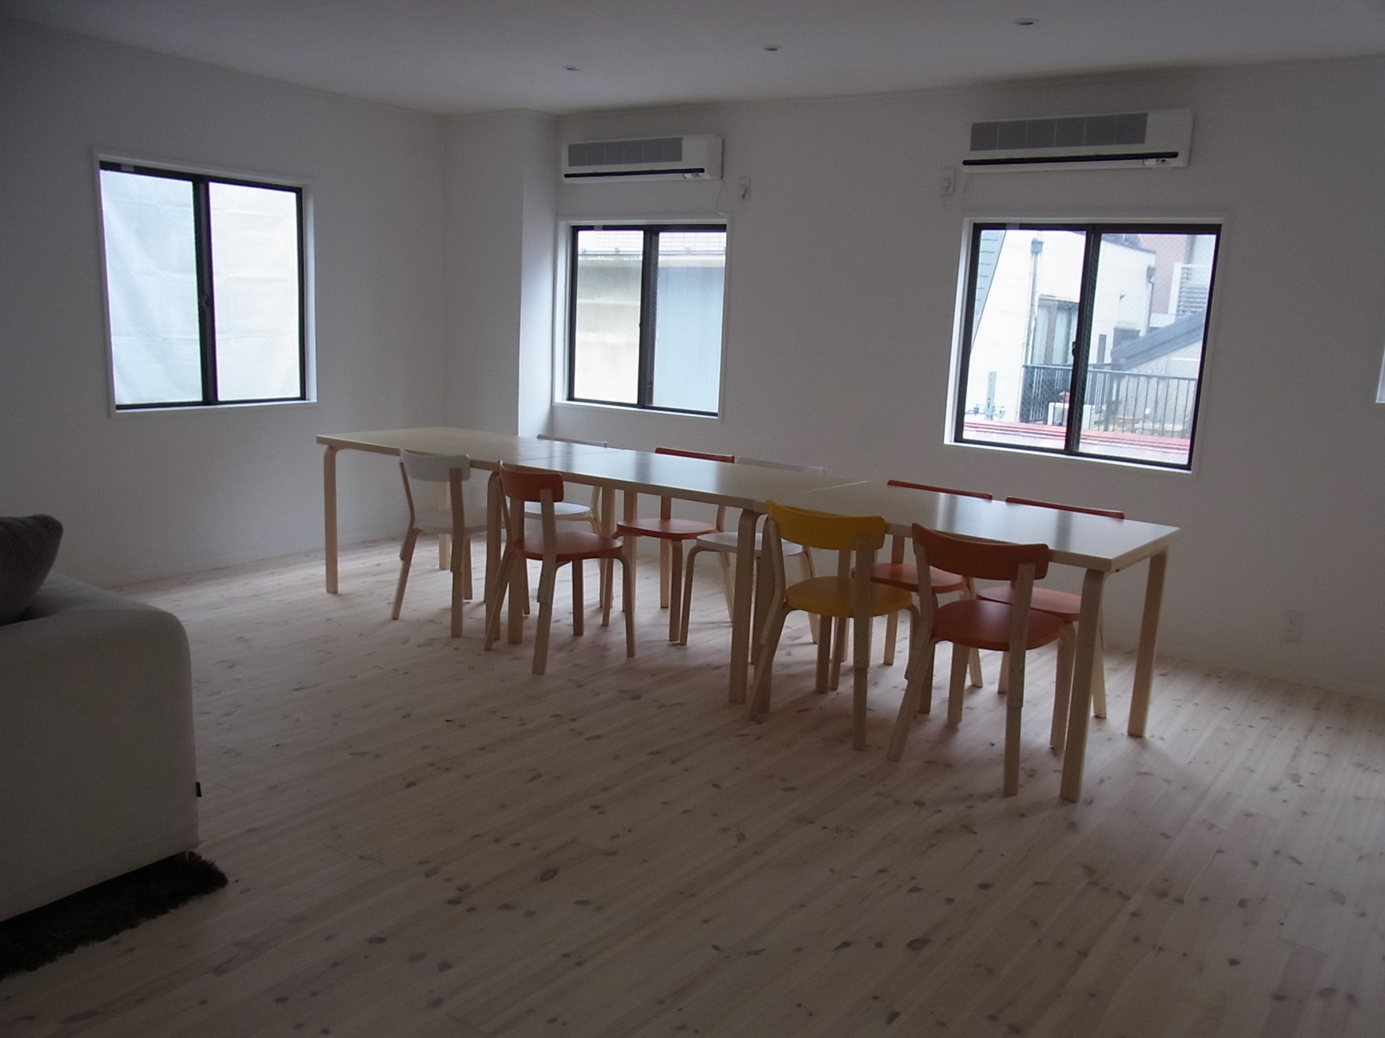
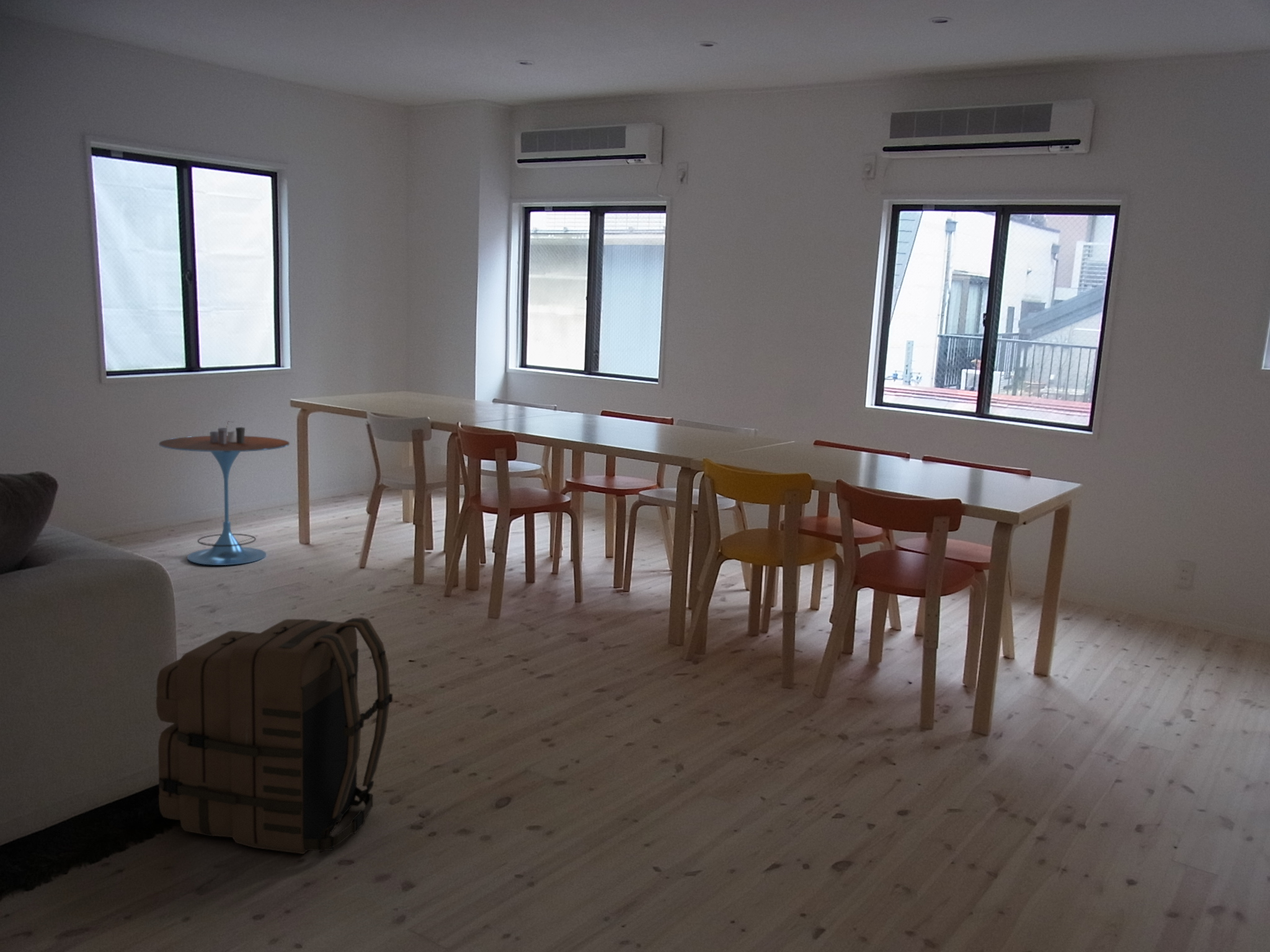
+ side table [158,421,290,566]
+ backpack [156,617,393,855]
